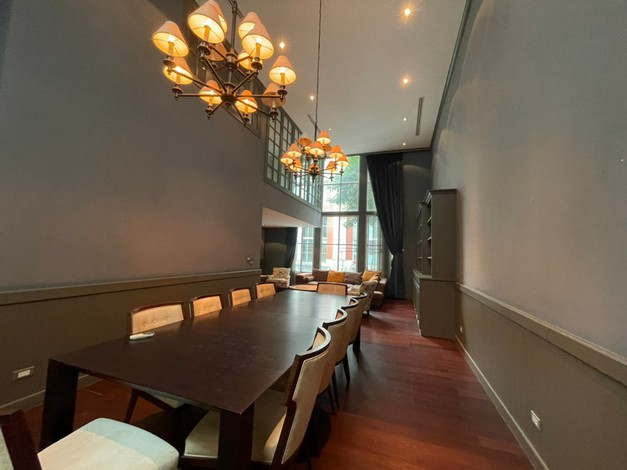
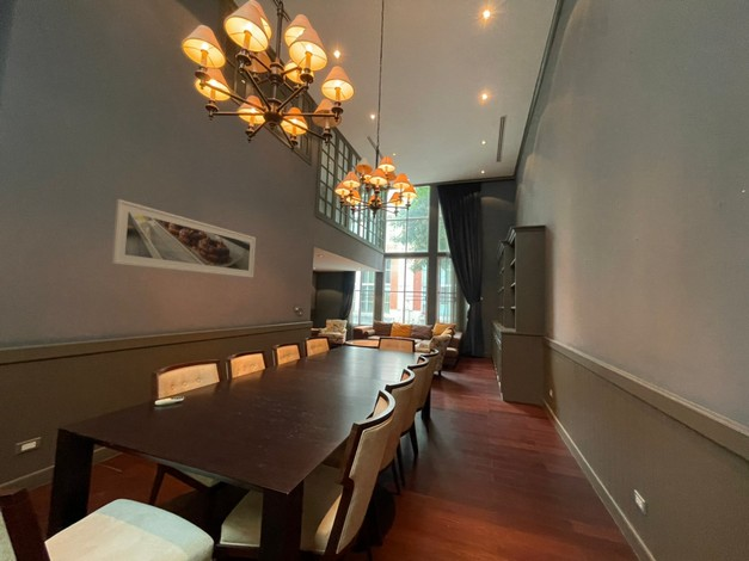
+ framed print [110,198,257,279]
